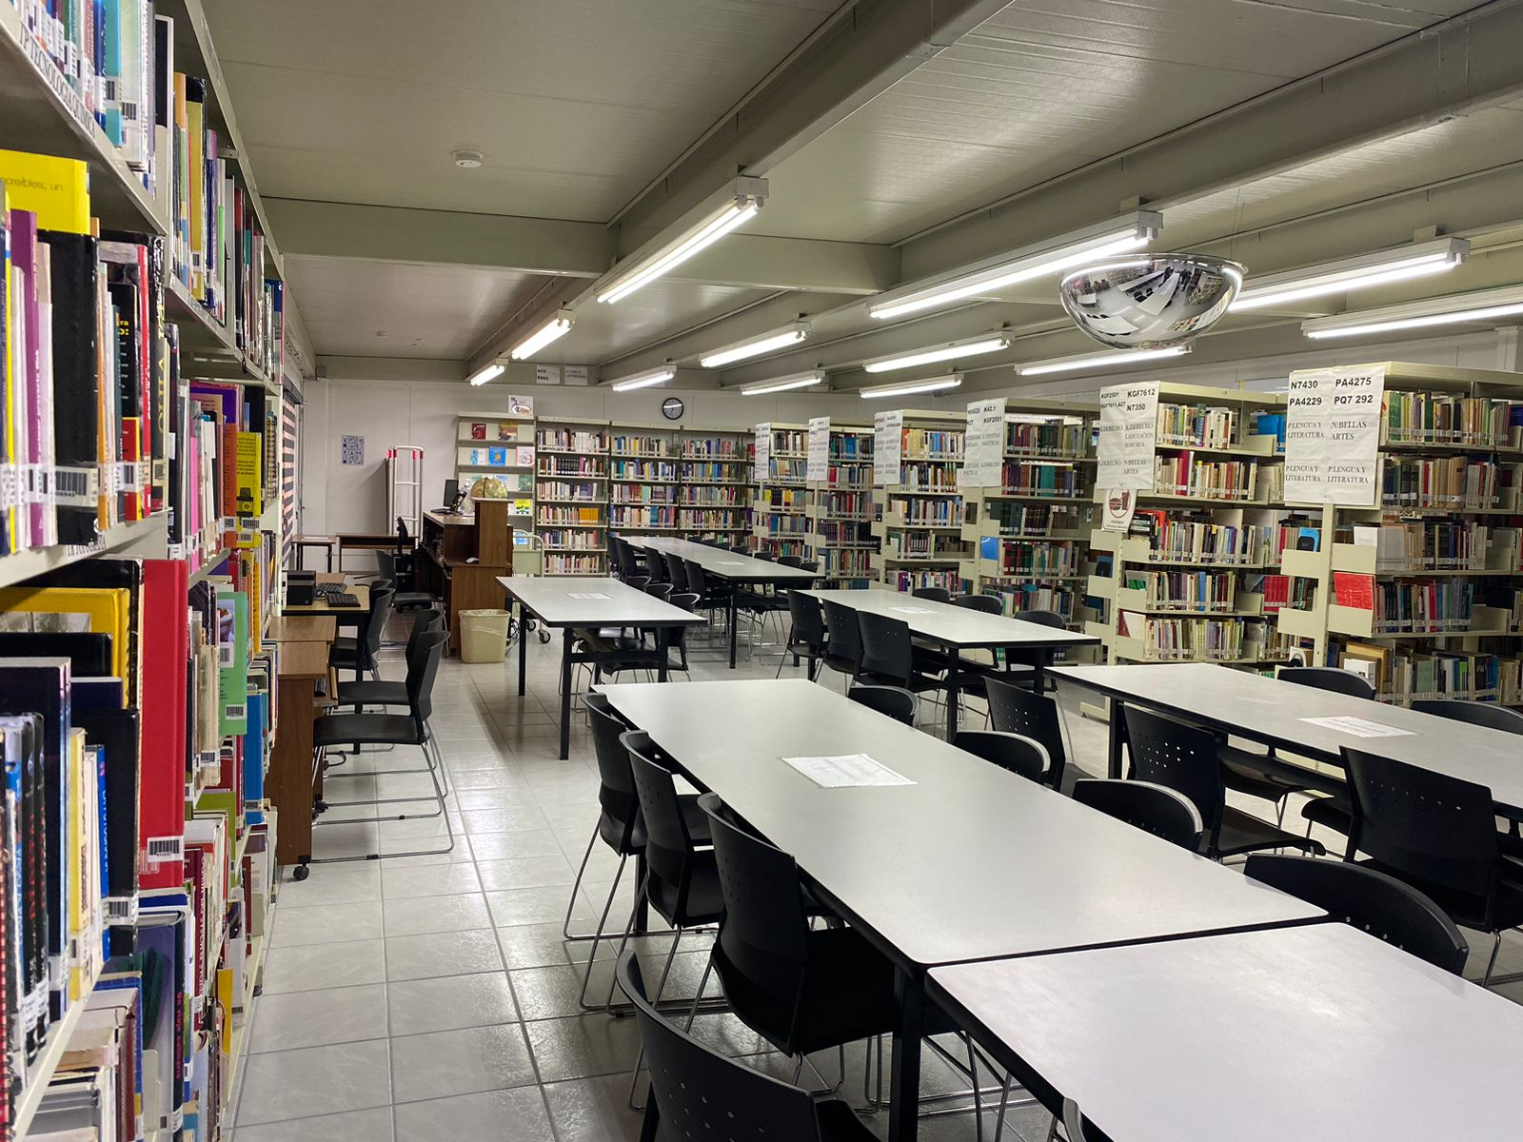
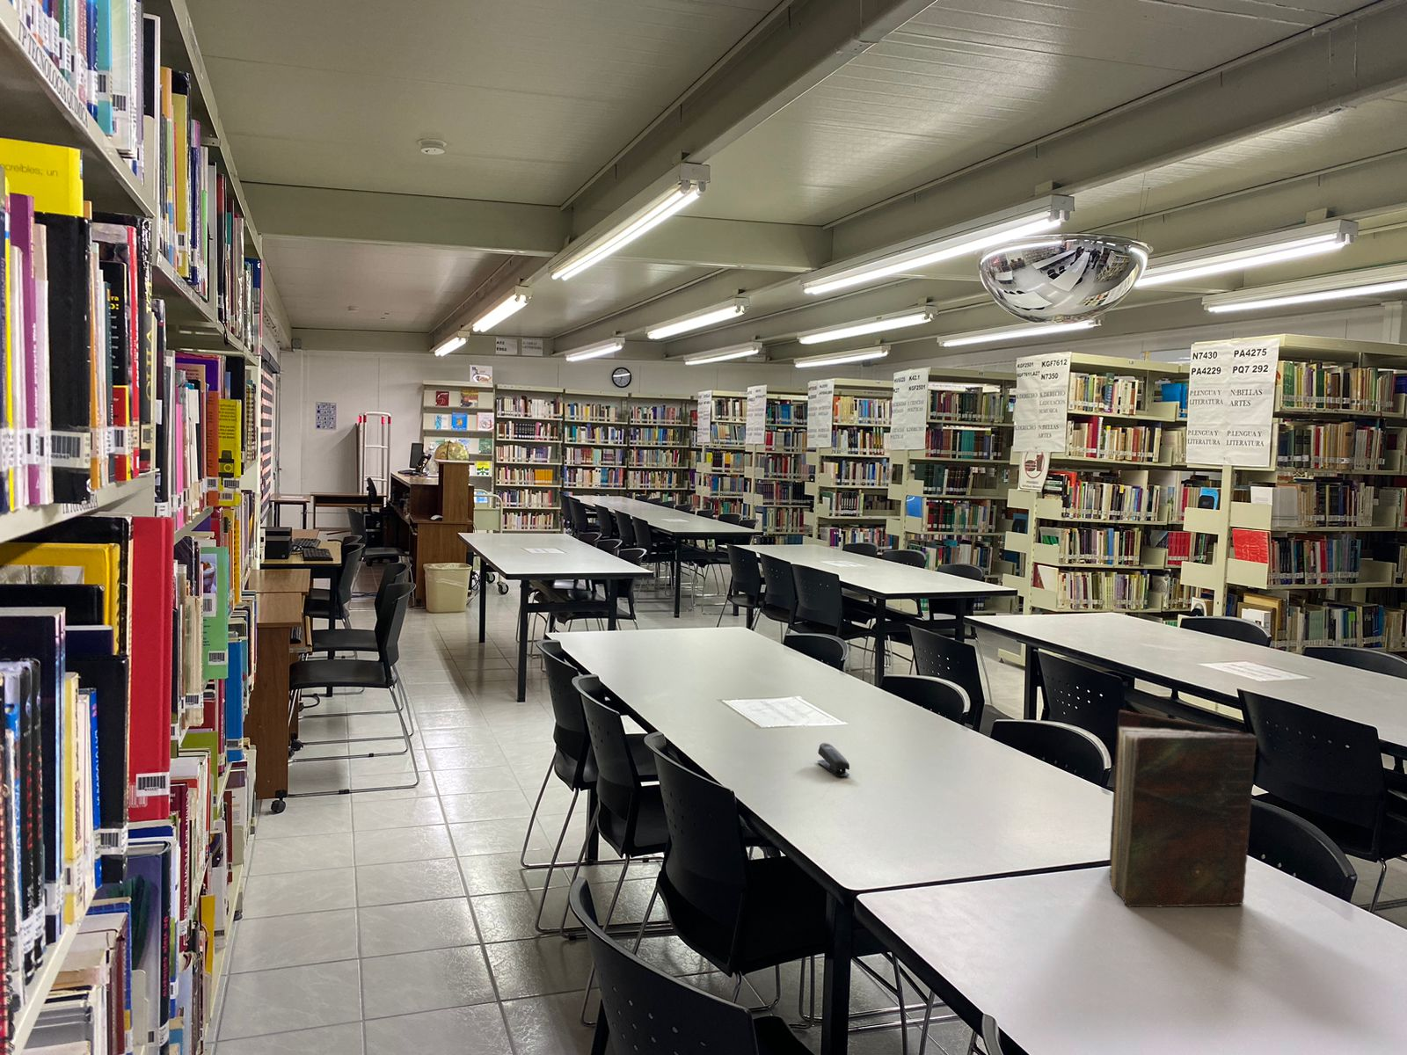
+ stapler [817,742,851,777]
+ book [1109,709,1259,909]
